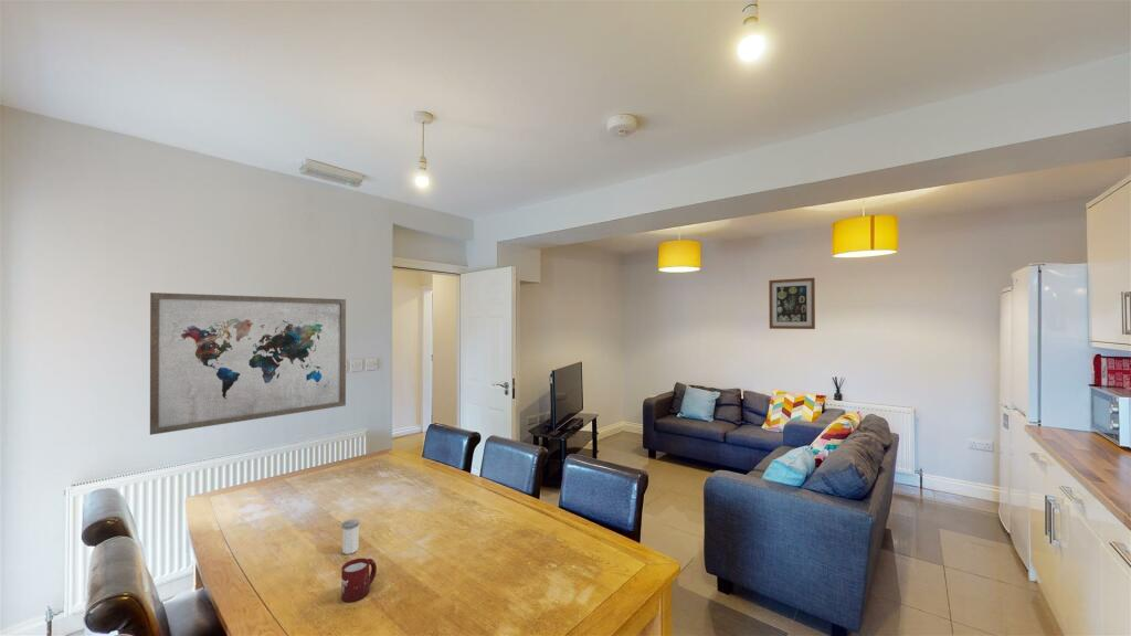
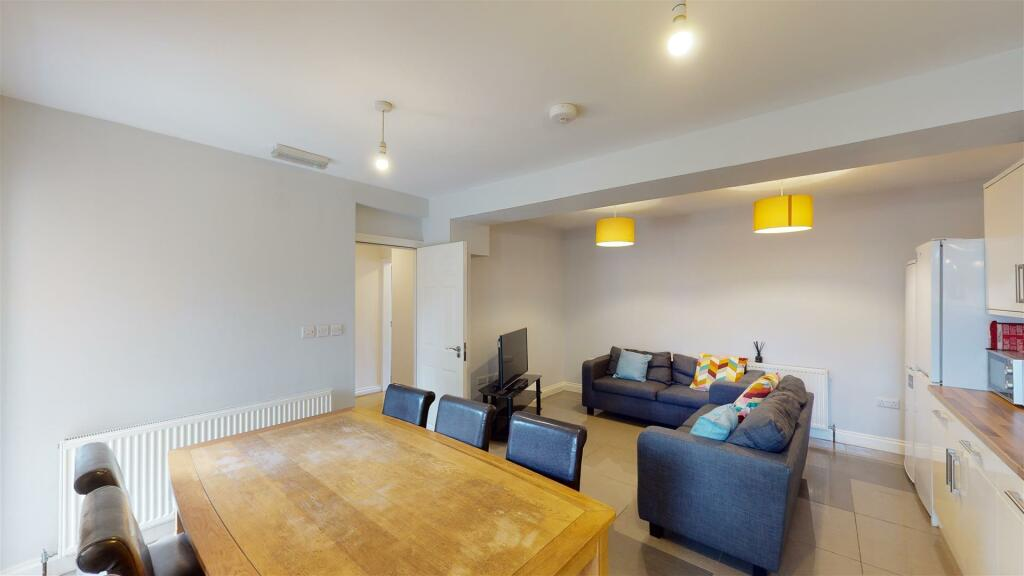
- wall art [768,277,816,330]
- wall art [149,292,347,436]
- cup [340,558,378,604]
- salt shaker [340,518,360,555]
